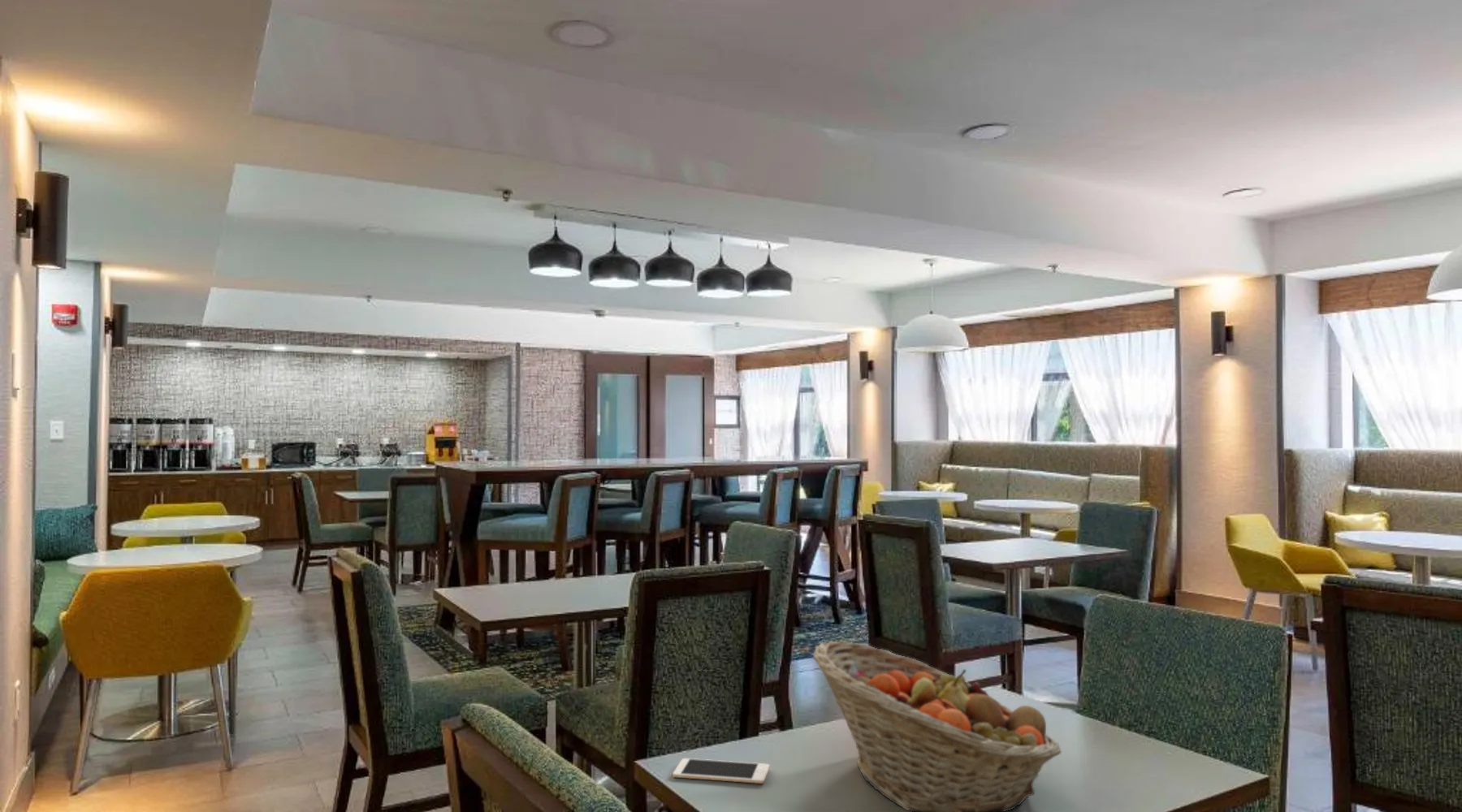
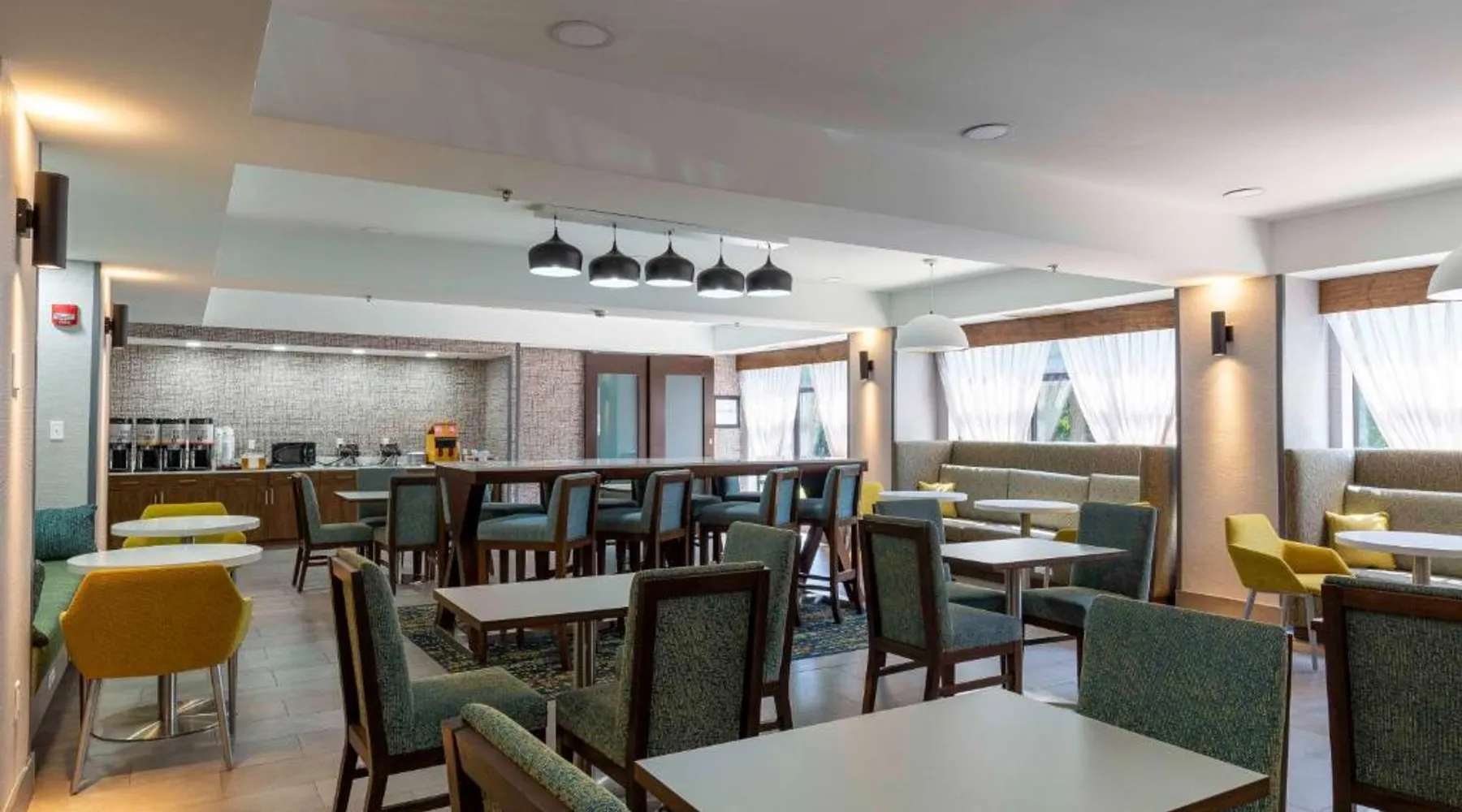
- cell phone [672,758,770,784]
- fruit basket [812,641,1062,812]
